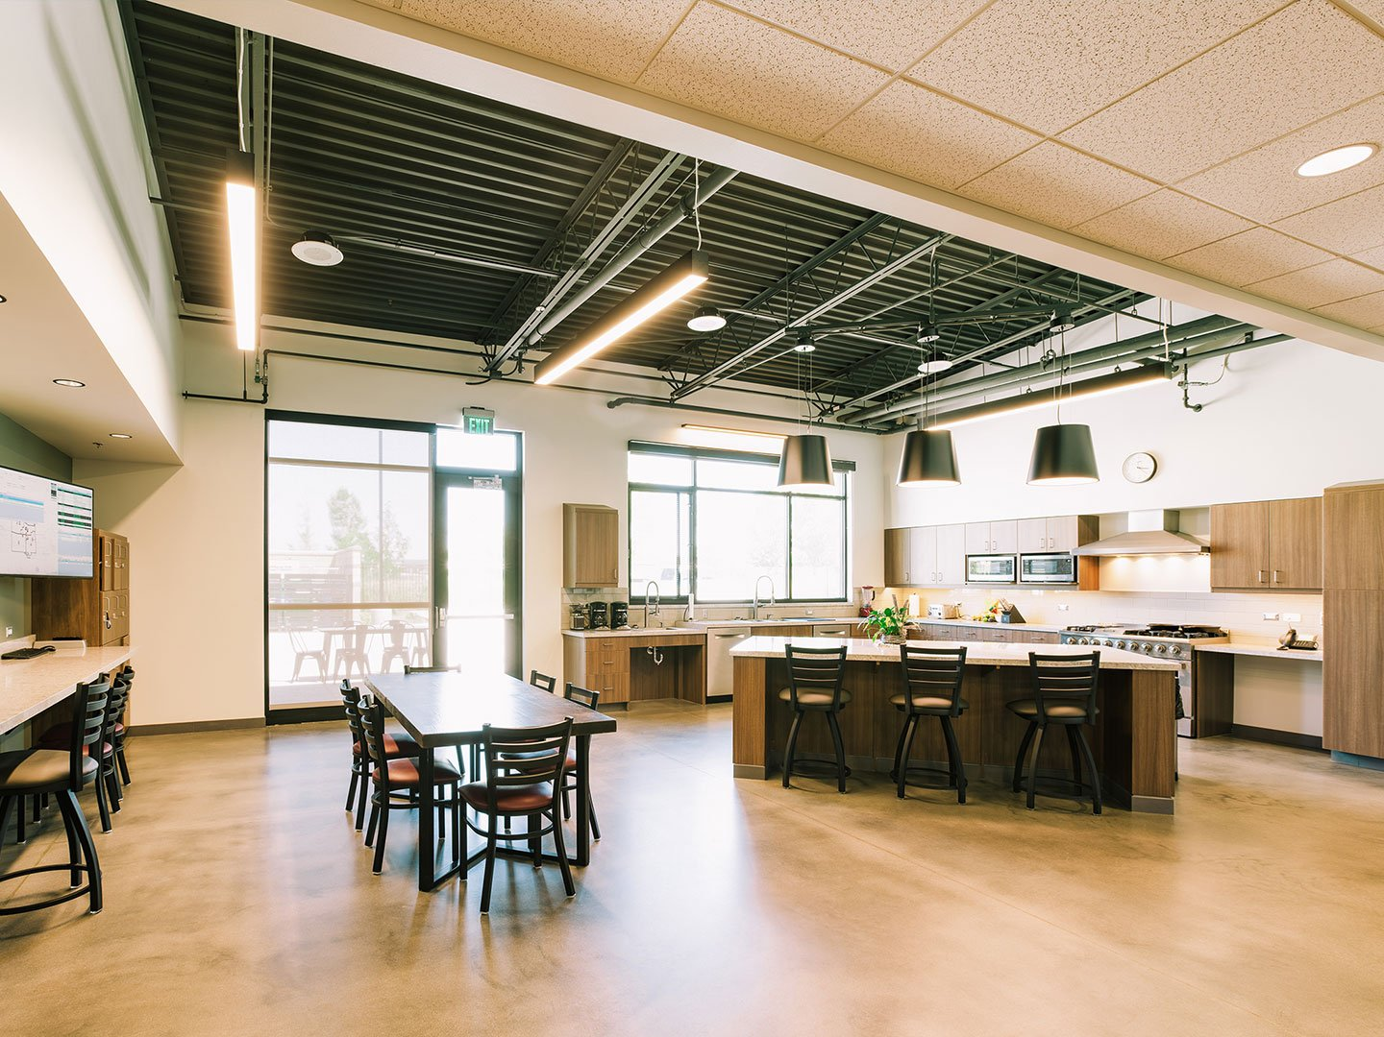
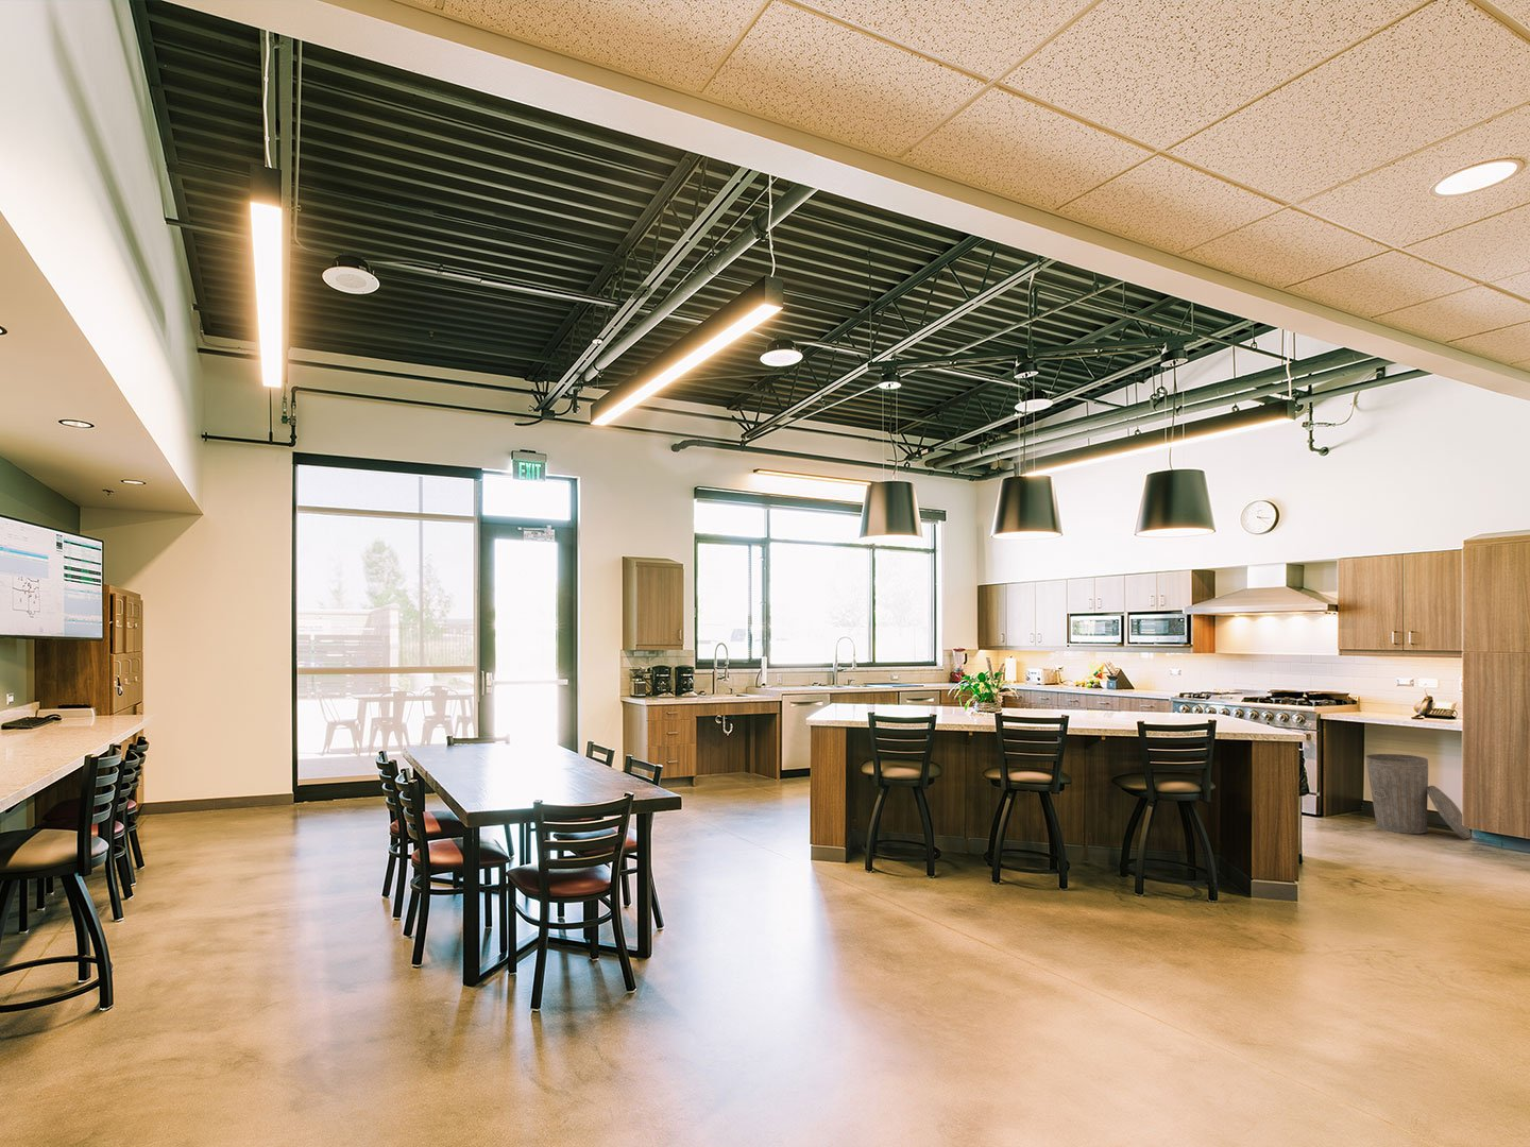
+ trash can [1365,753,1471,840]
